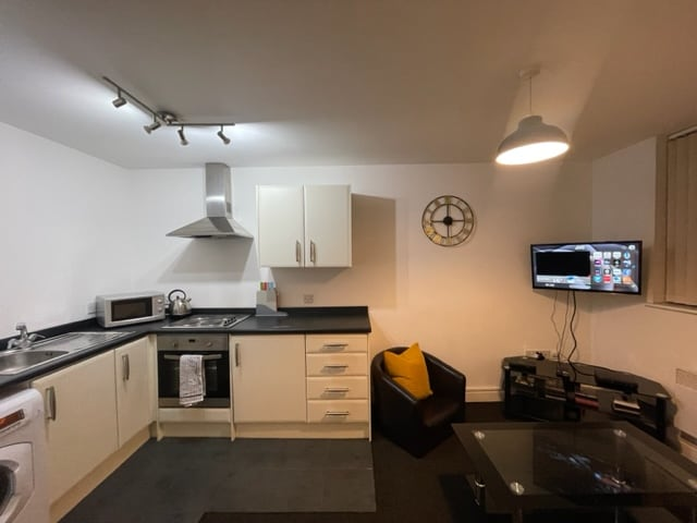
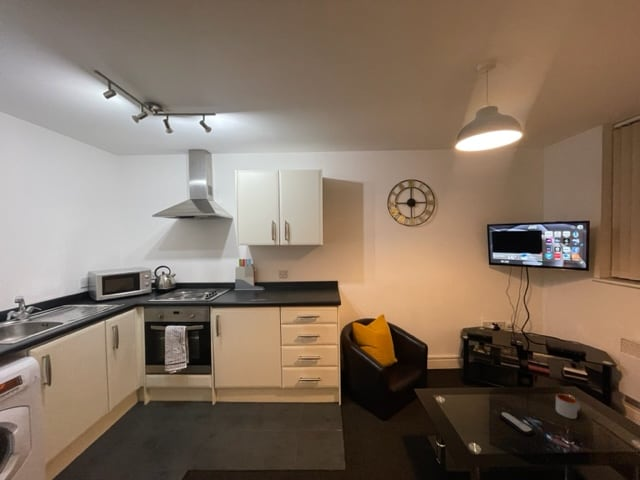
+ remote control [498,411,535,436]
+ mug [555,393,581,420]
